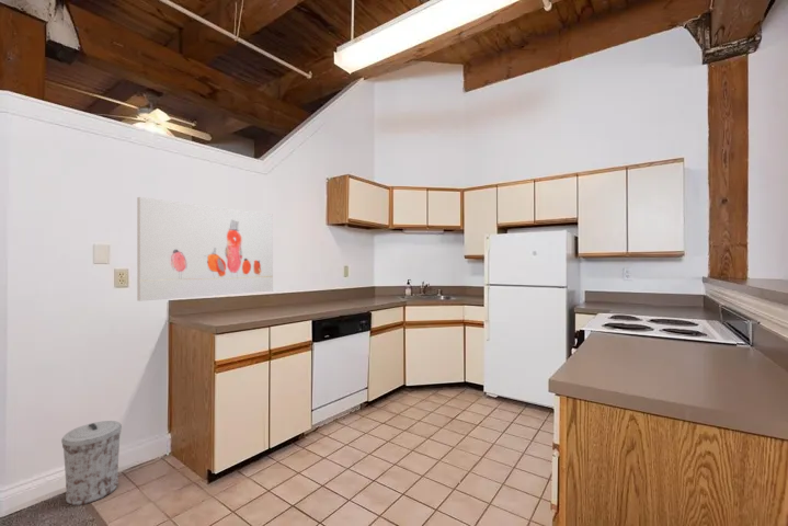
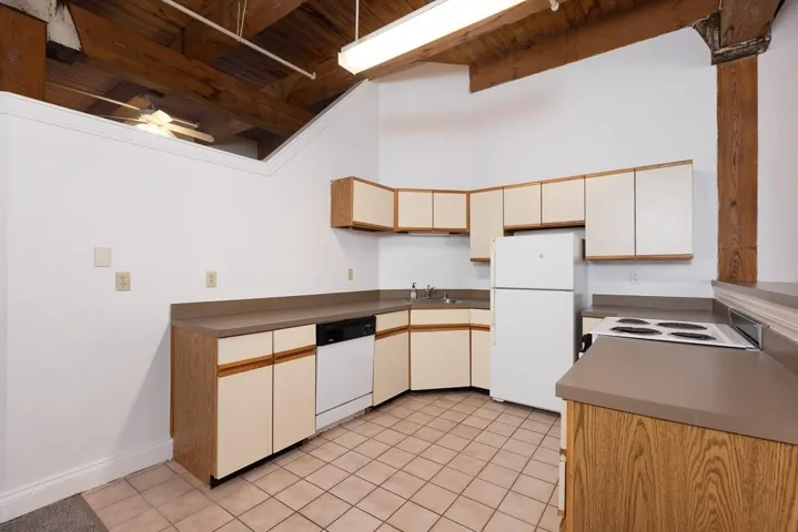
- trash can [60,420,123,506]
- wall art [136,196,274,302]
